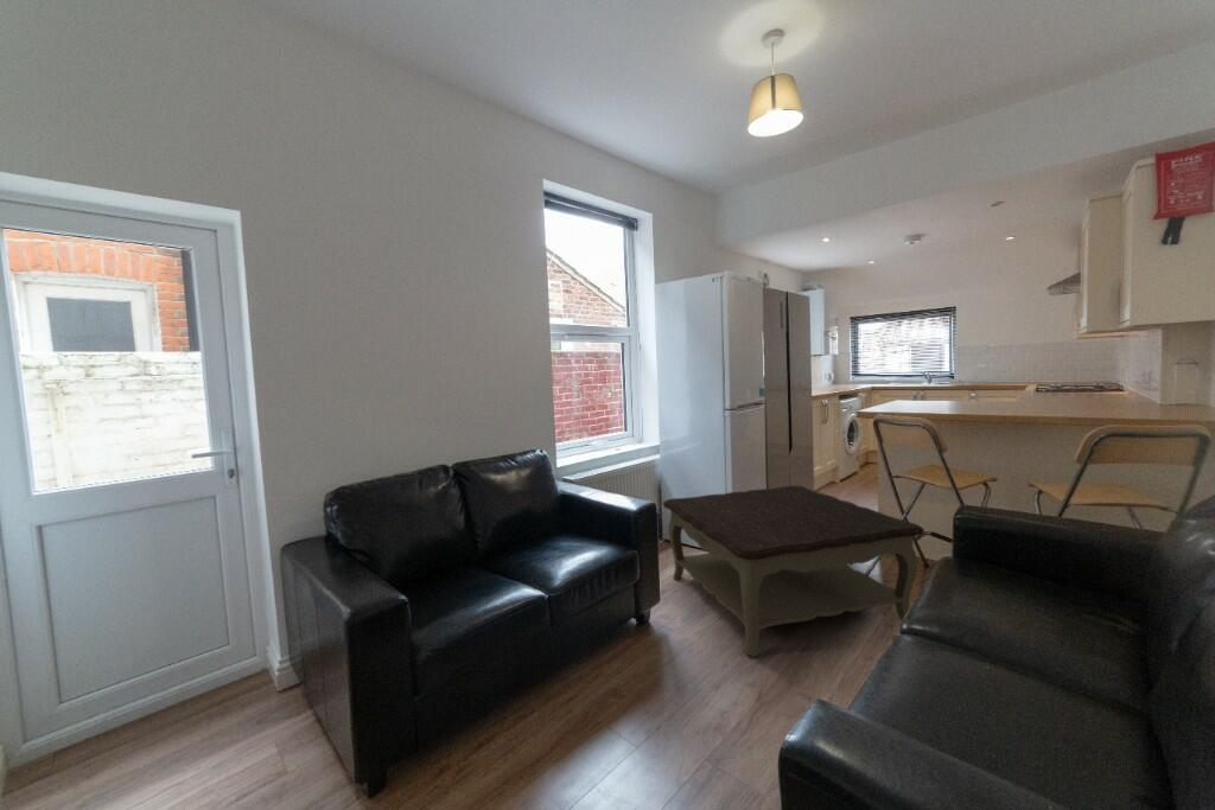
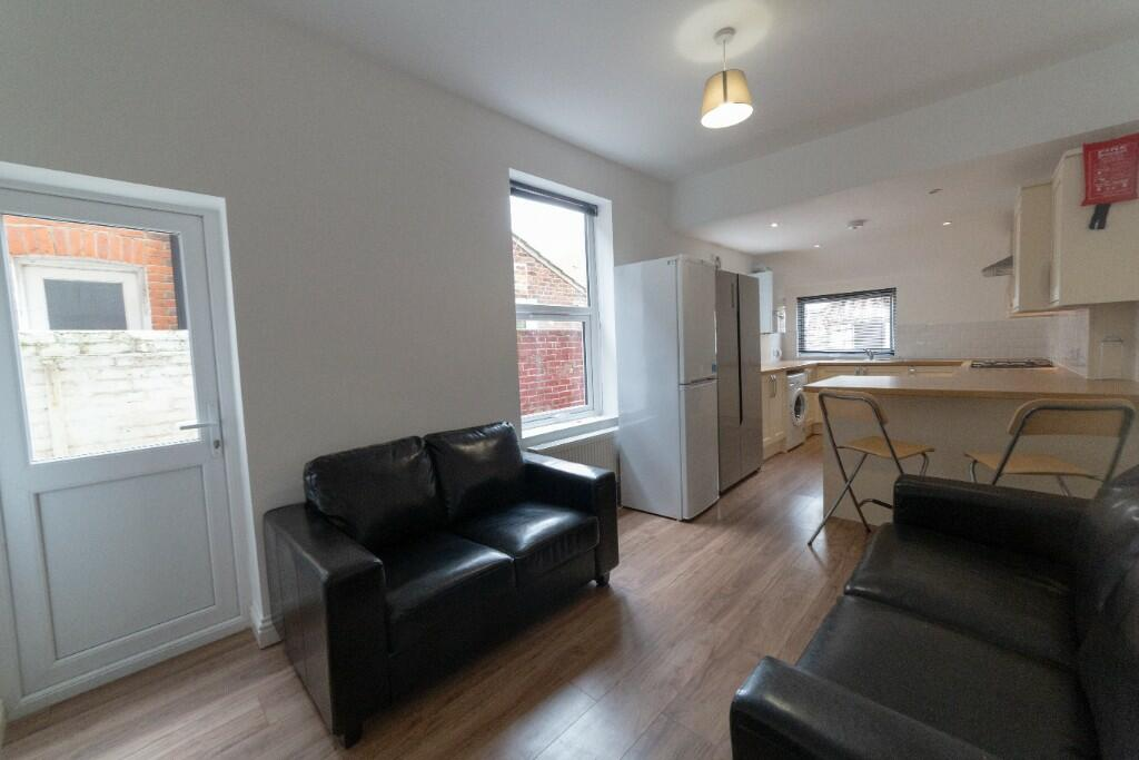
- coffee table [662,485,925,658]
